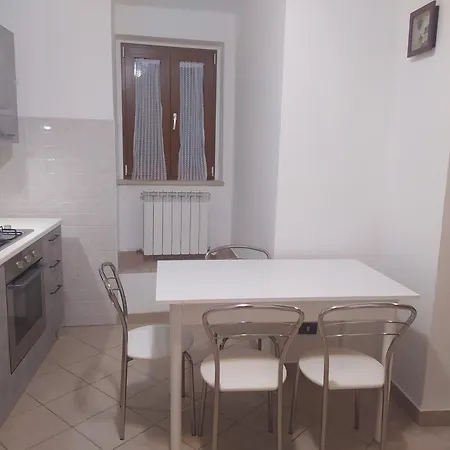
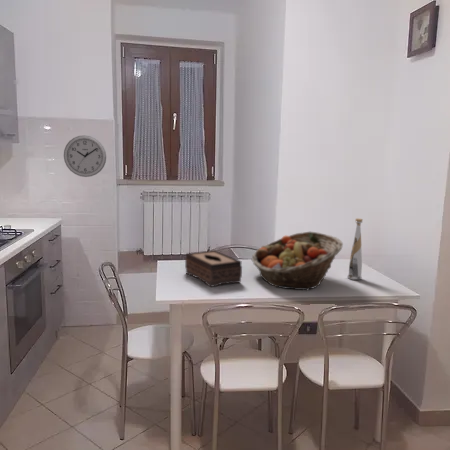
+ wall clock [63,134,107,178]
+ tissue box [184,249,243,288]
+ bottle [346,217,364,281]
+ fruit basket [251,231,344,291]
